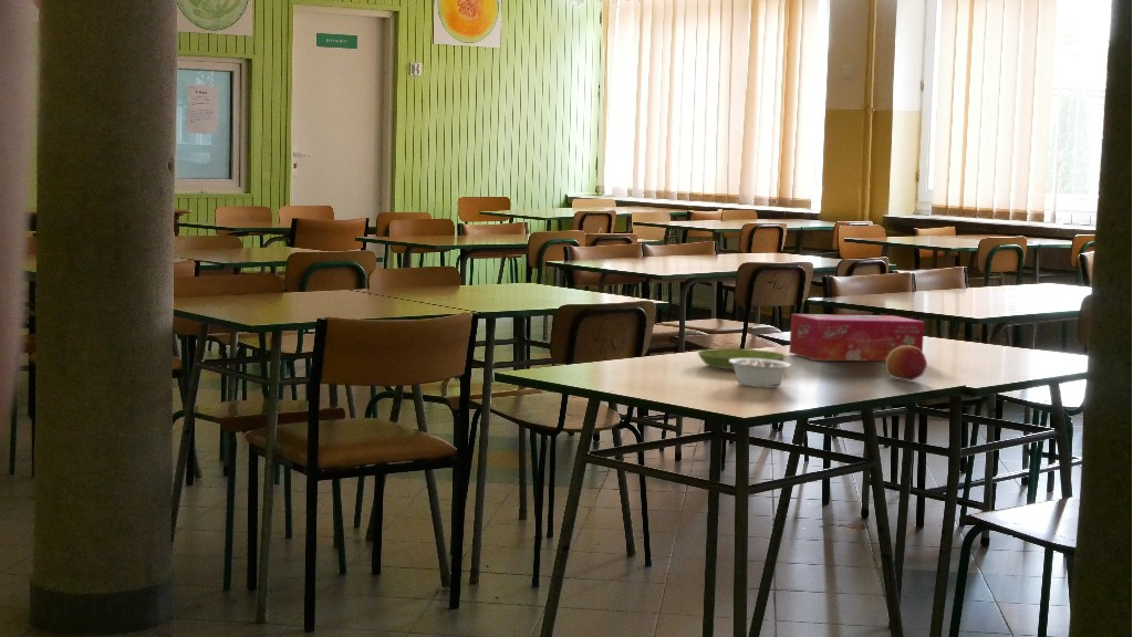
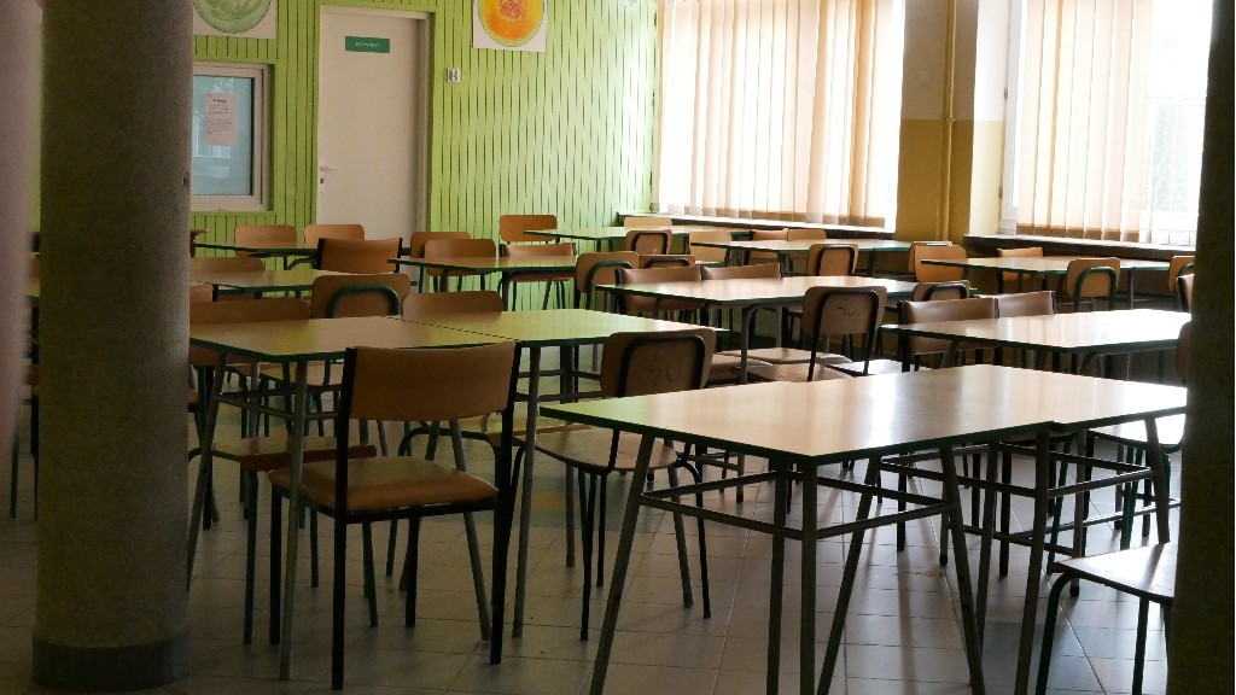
- tissue box [788,313,925,362]
- legume [729,358,792,388]
- fruit [885,346,927,382]
- saucer [696,347,787,370]
